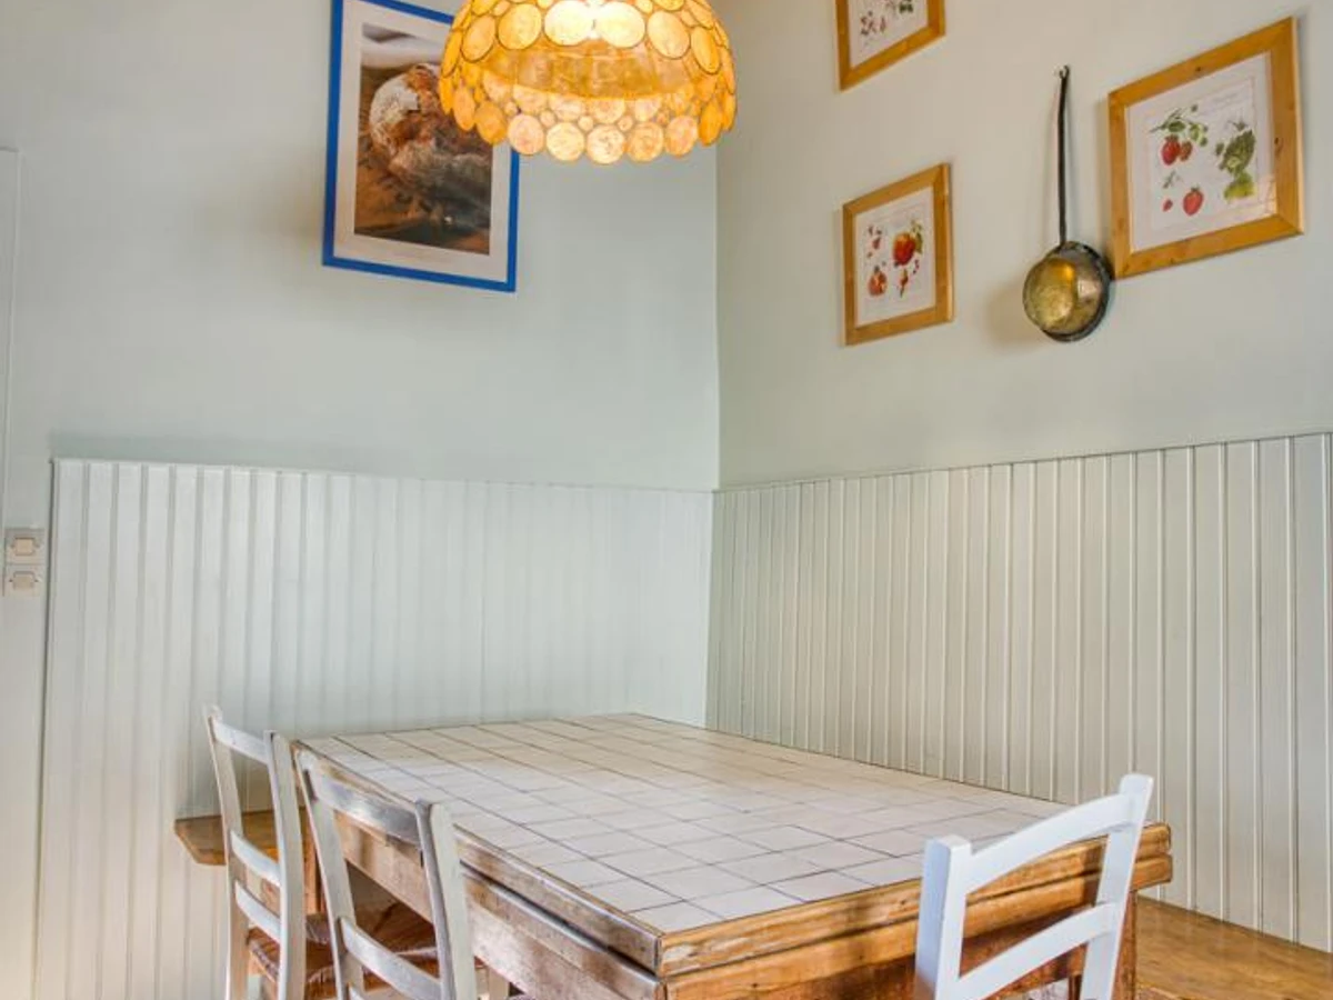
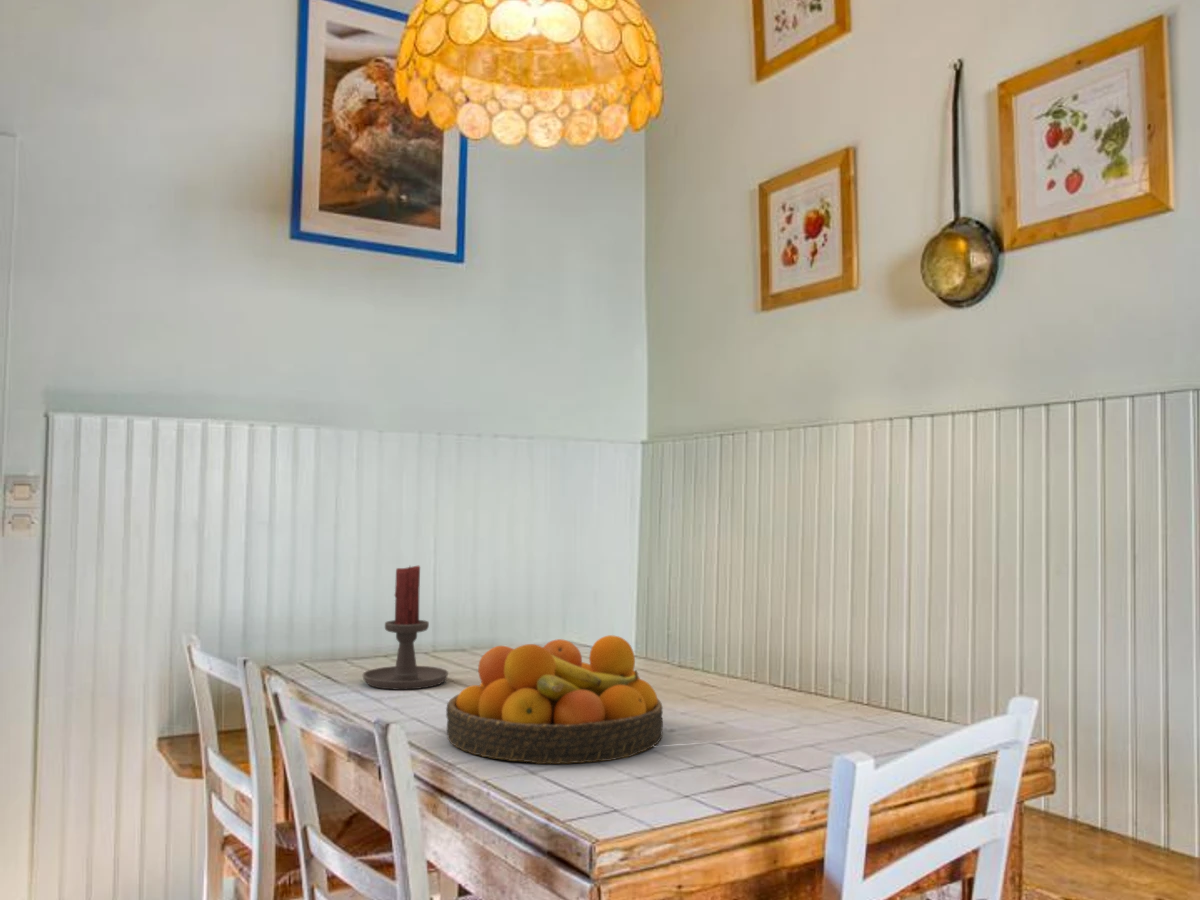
+ candle holder [362,565,449,691]
+ fruit bowl [445,634,664,765]
